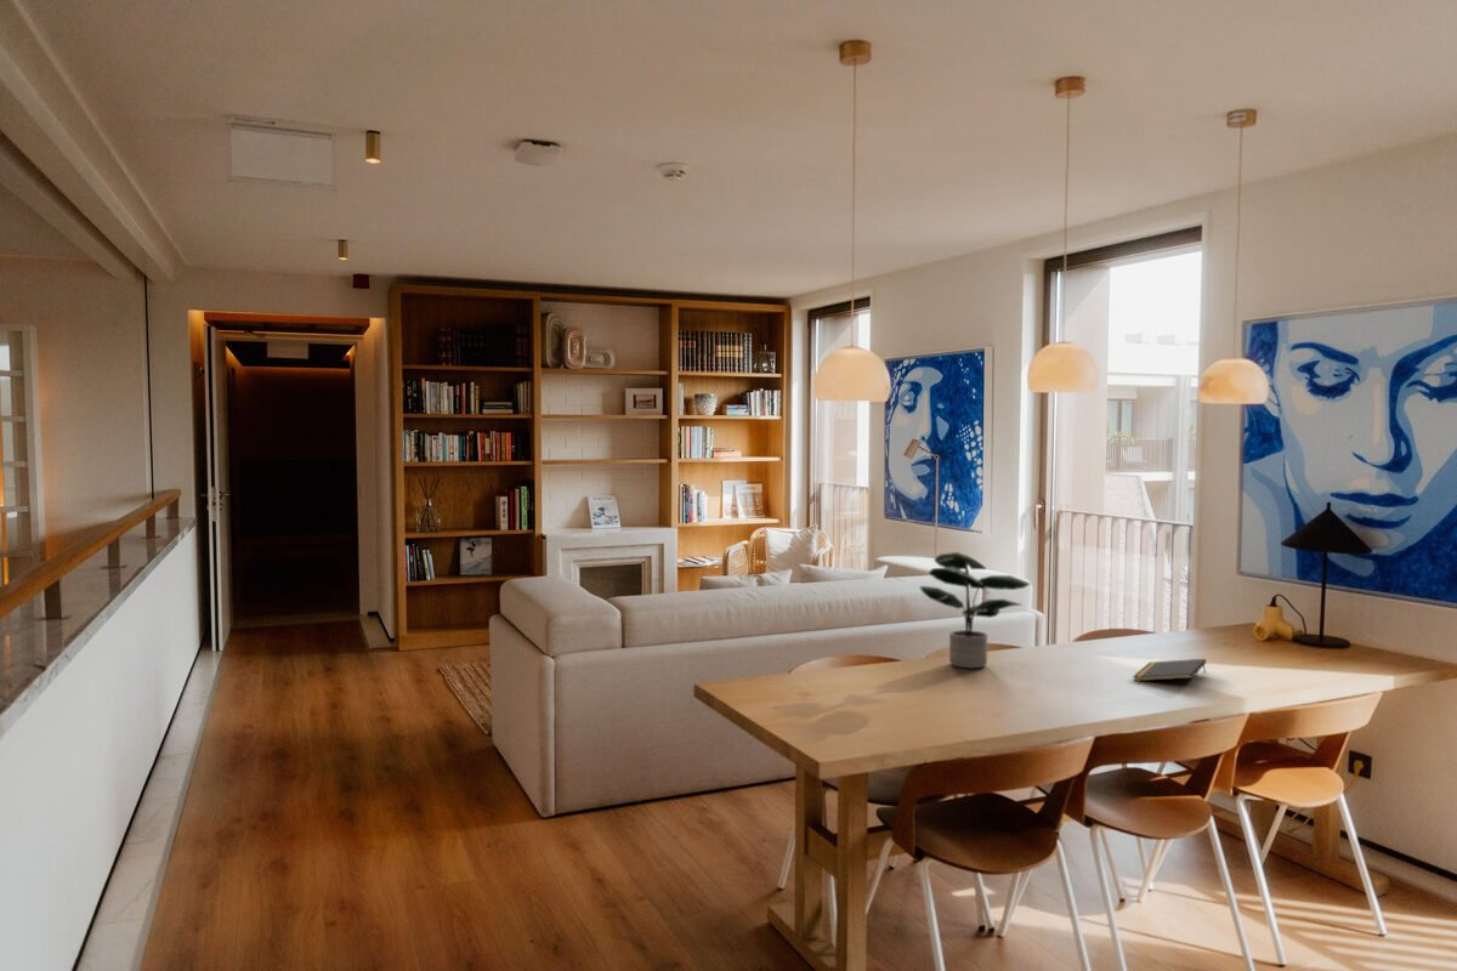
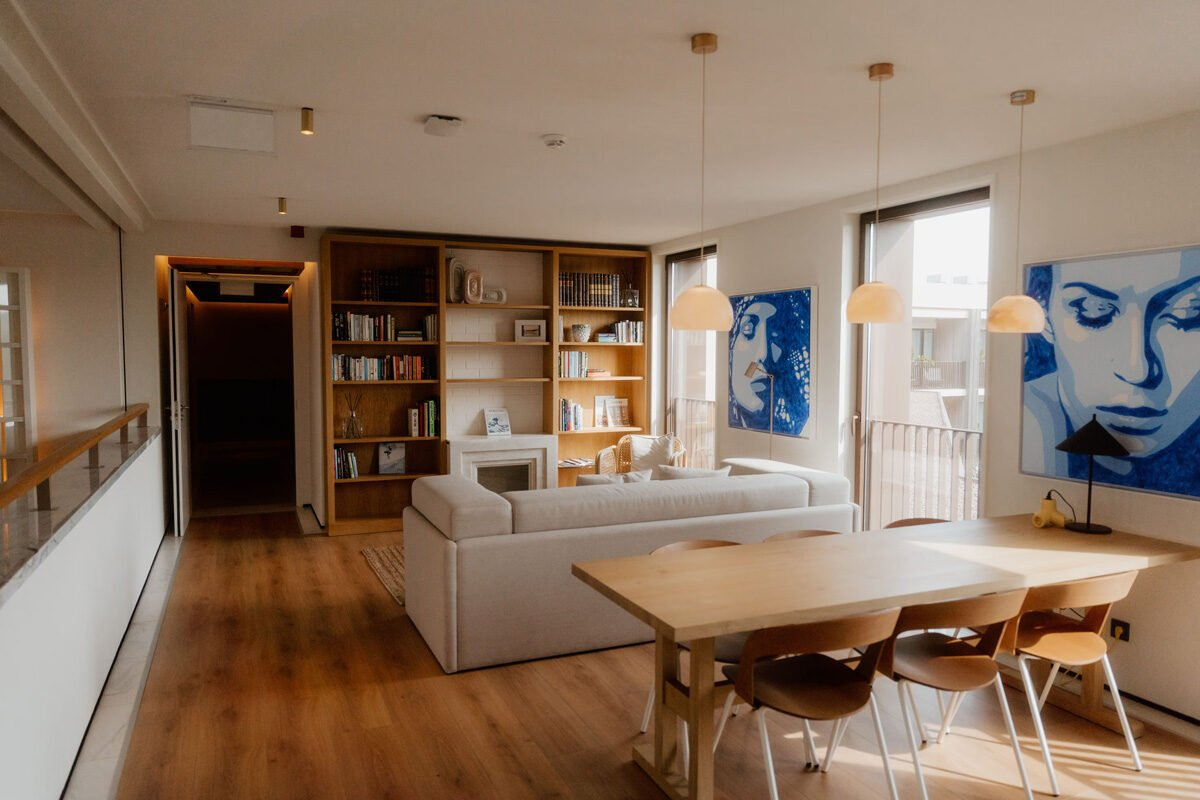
- potted plant [919,551,1032,670]
- notepad [1132,658,1207,682]
